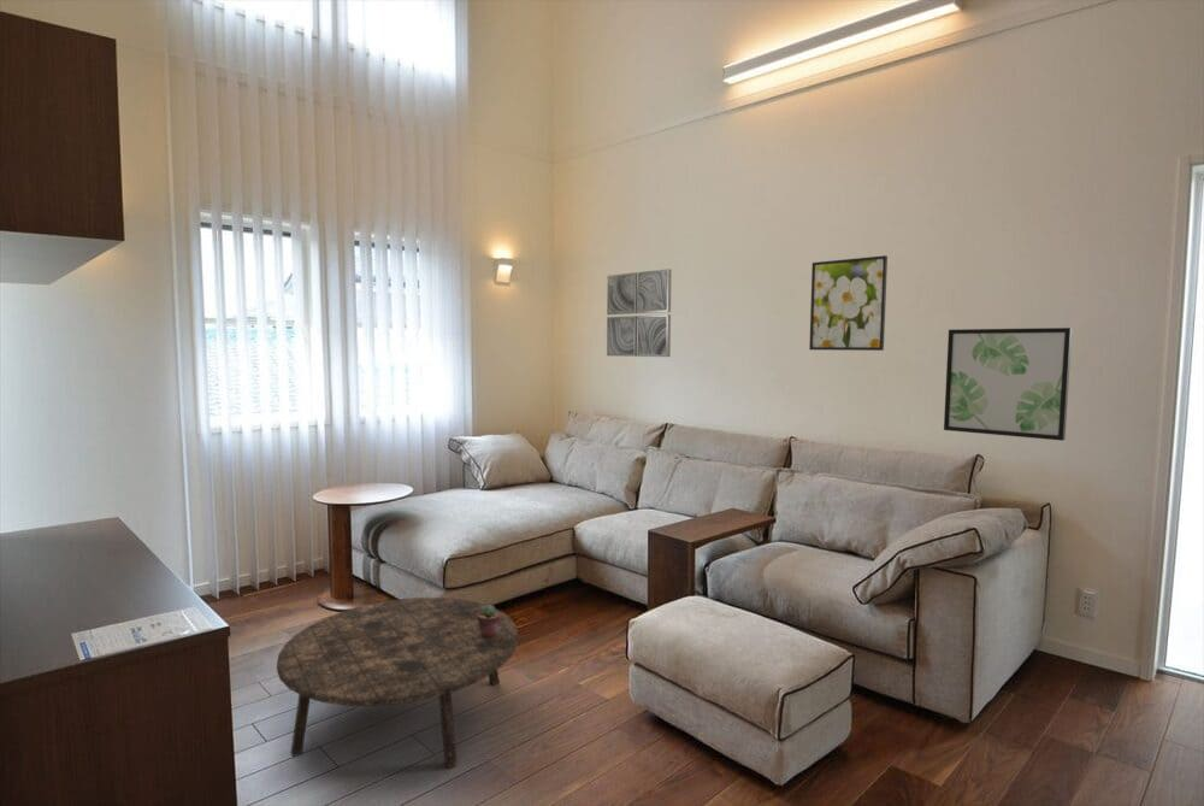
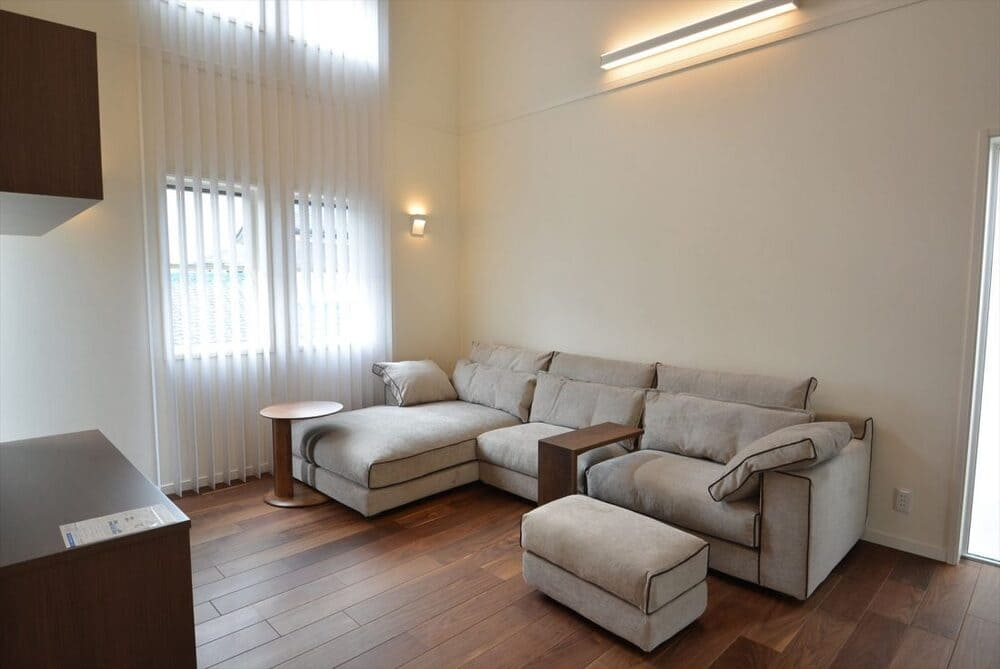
- wall art [943,326,1073,442]
- wall art [606,267,673,358]
- coffee table [276,596,520,770]
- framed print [808,254,889,352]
- potted succulent [477,604,500,637]
